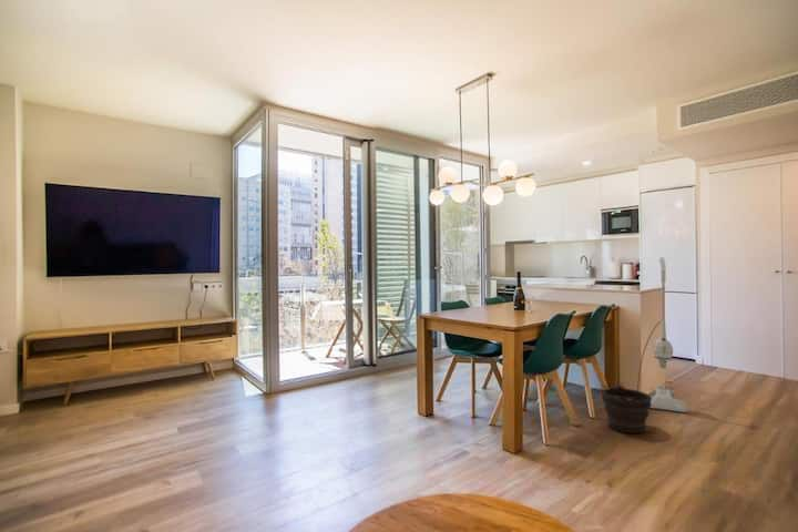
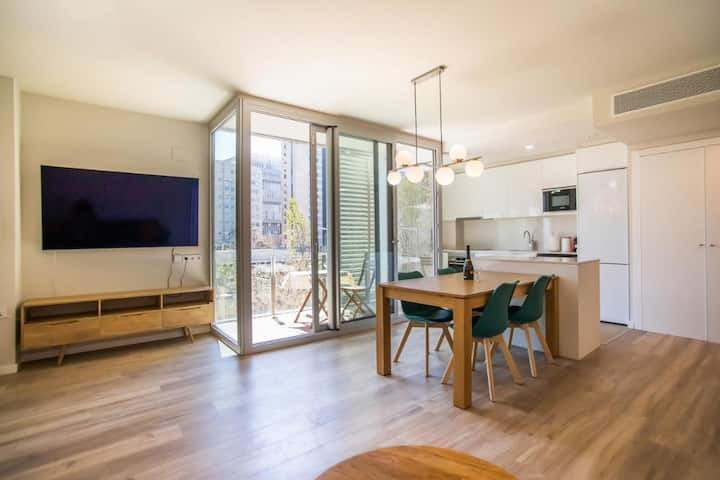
- bucket [598,383,652,434]
- vacuum cleaner [636,256,688,413]
